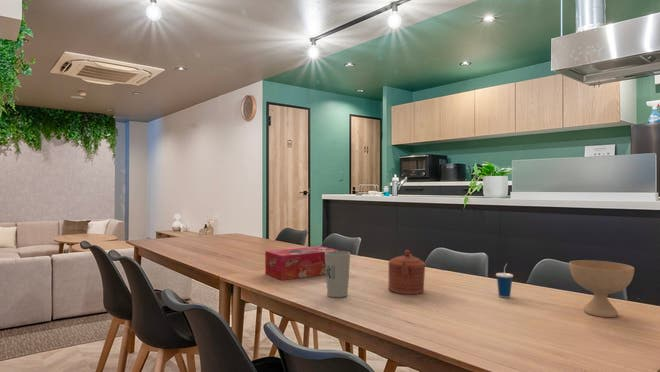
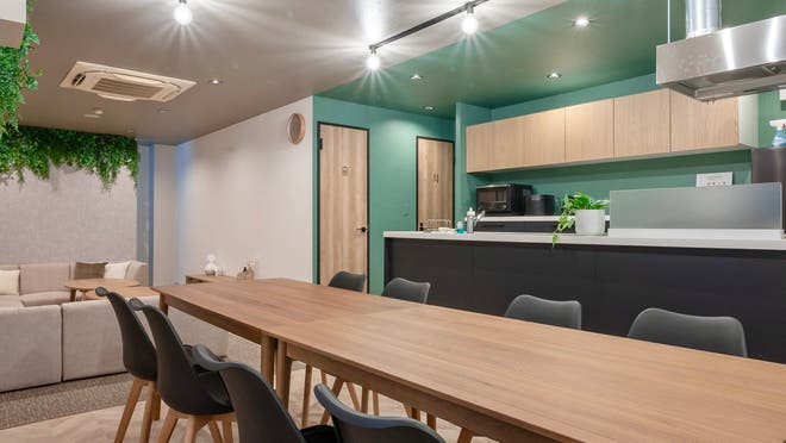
- teapot [388,249,426,295]
- cup [325,250,351,298]
- cup [495,263,514,298]
- bowl [568,259,635,318]
- tissue box [264,245,340,281]
